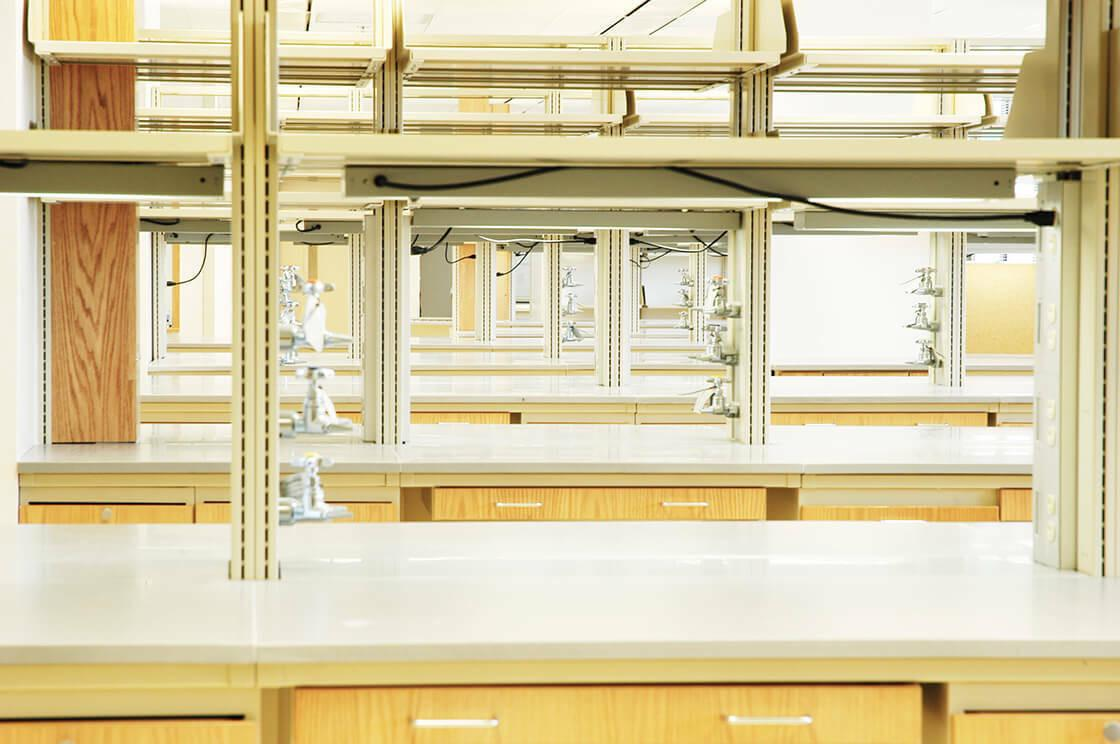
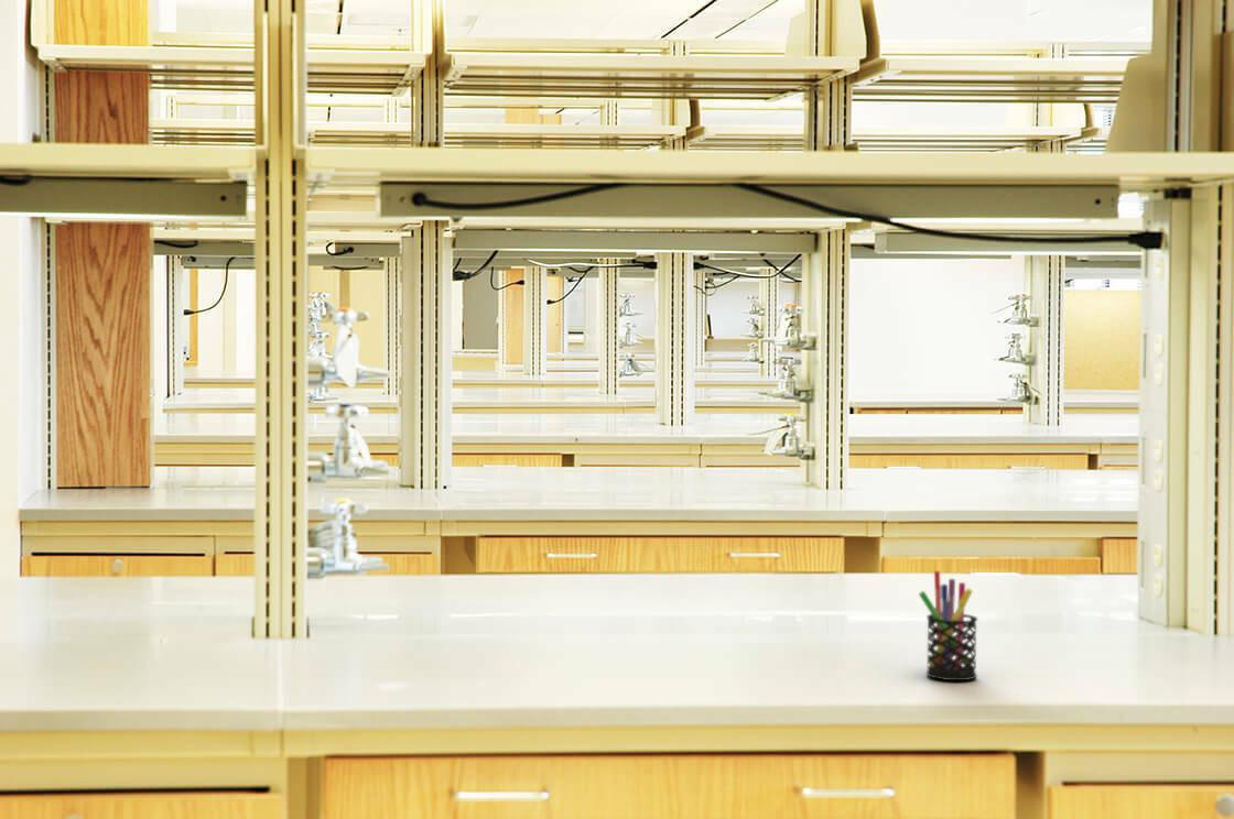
+ pen holder [918,570,978,681]
